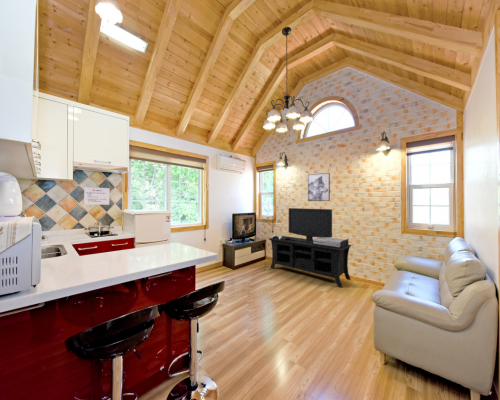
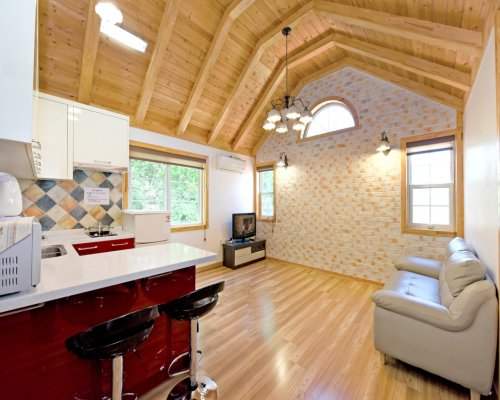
- media console [268,207,353,288]
- wall art [307,172,331,202]
